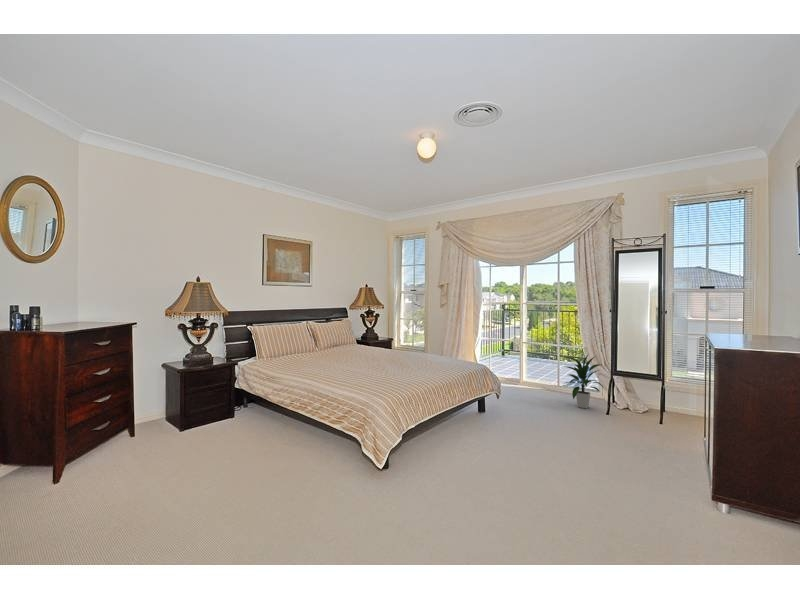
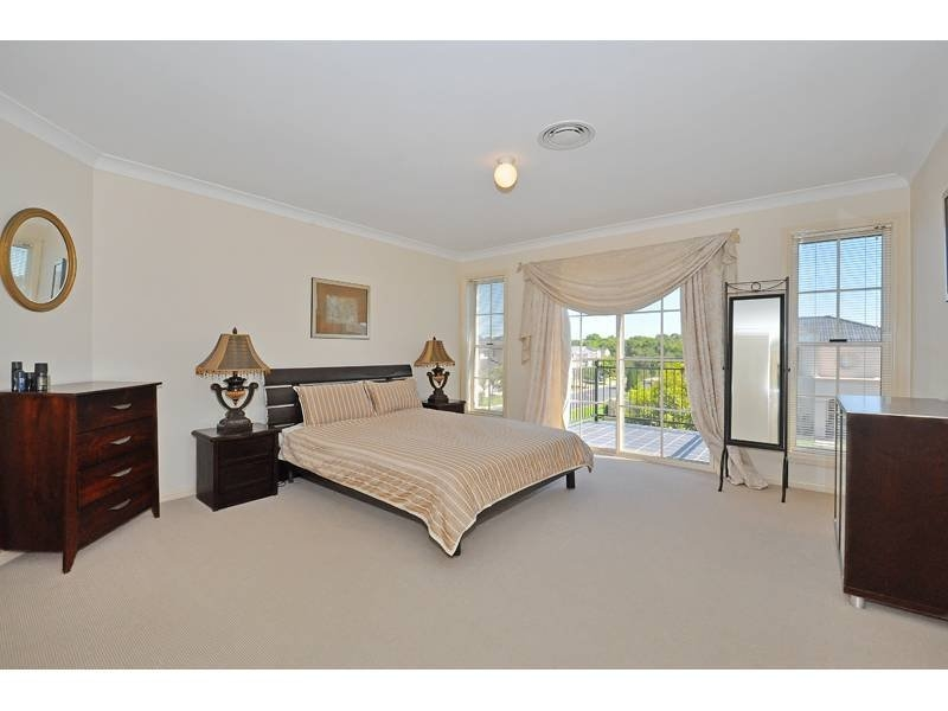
- indoor plant [561,353,606,409]
